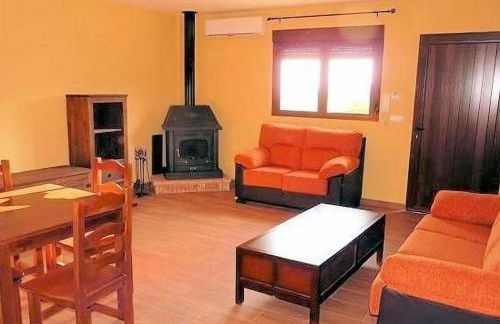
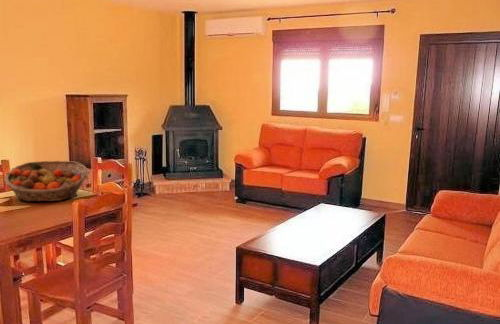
+ fruit basket [3,160,89,203]
